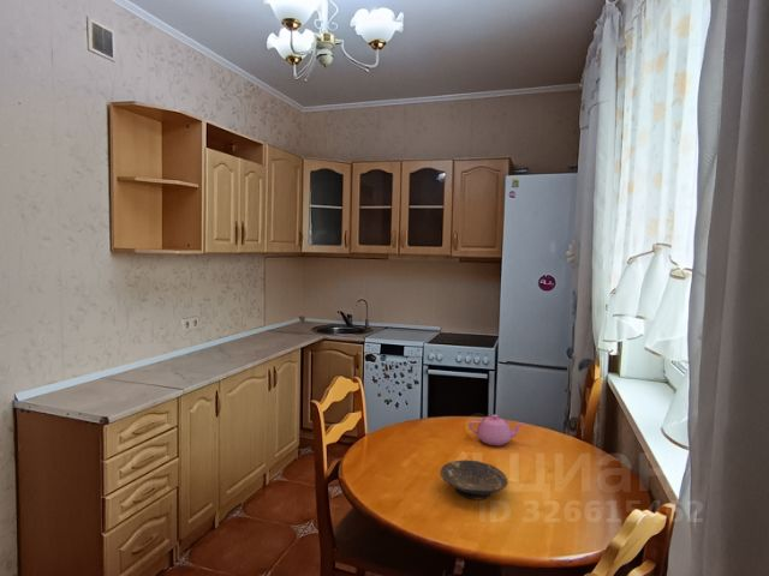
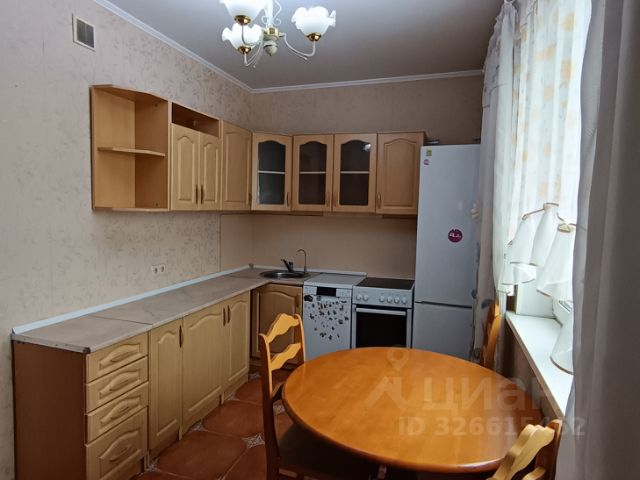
- bowl [439,460,509,500]
- teapot [467,414,525,446]
